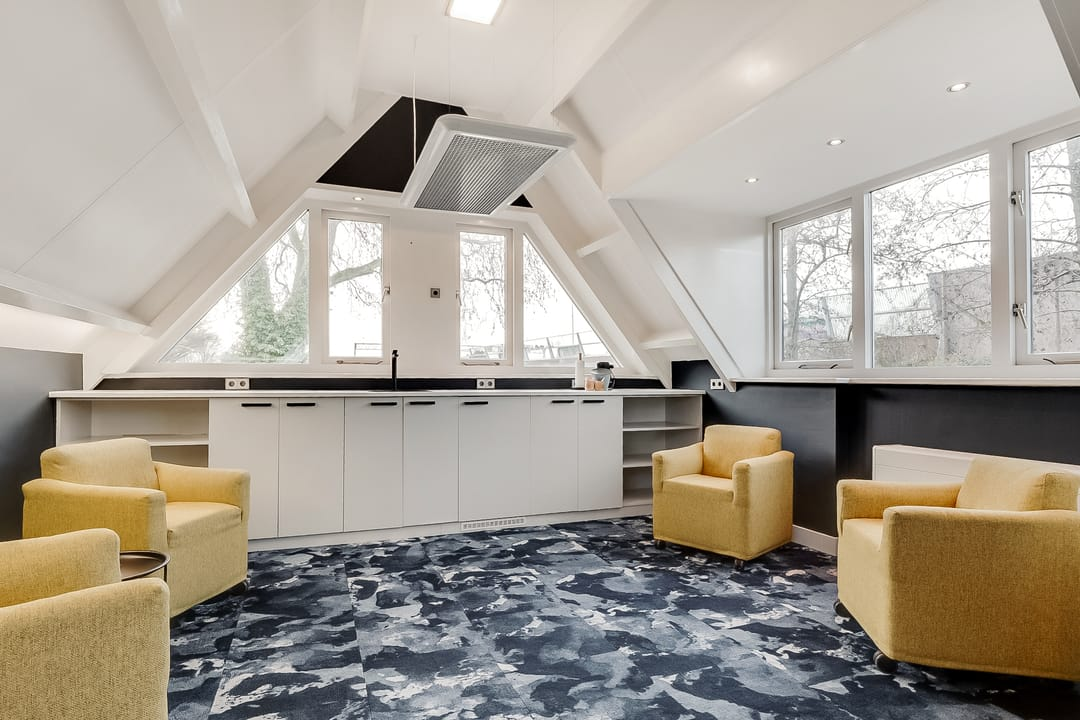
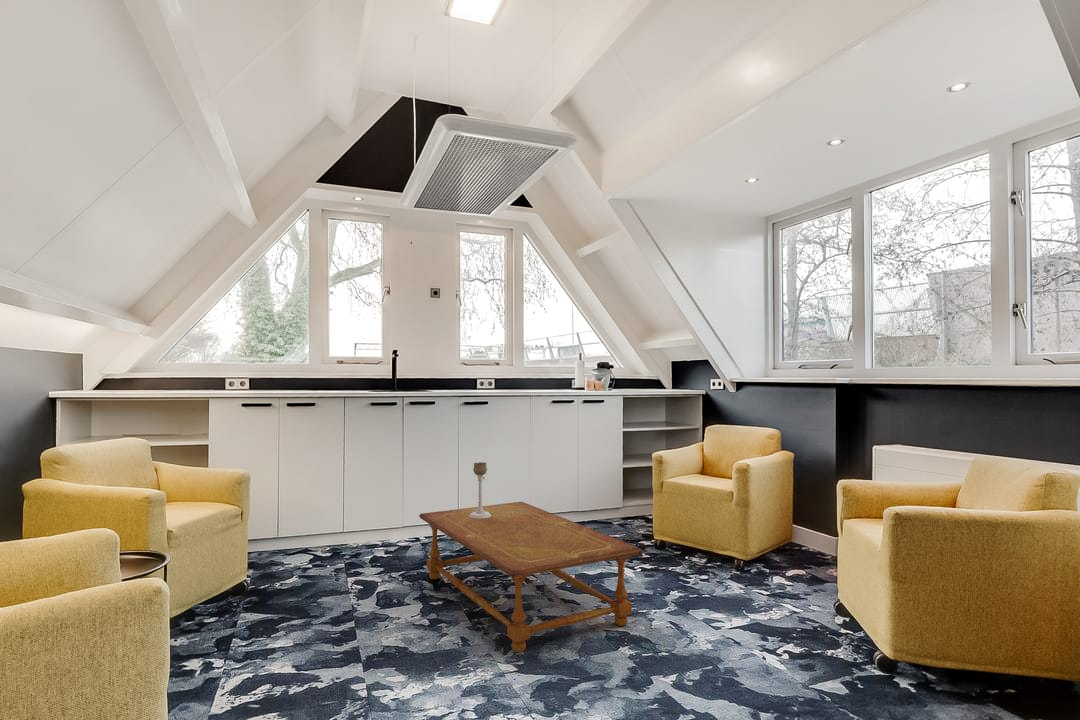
+ coffee table [418,501,644,653]
+ candle holder [469,461,491,519]
